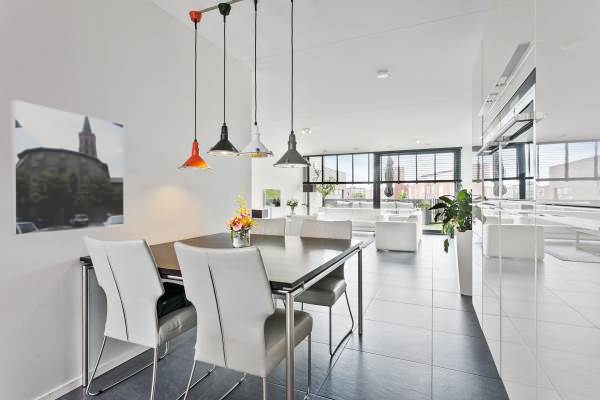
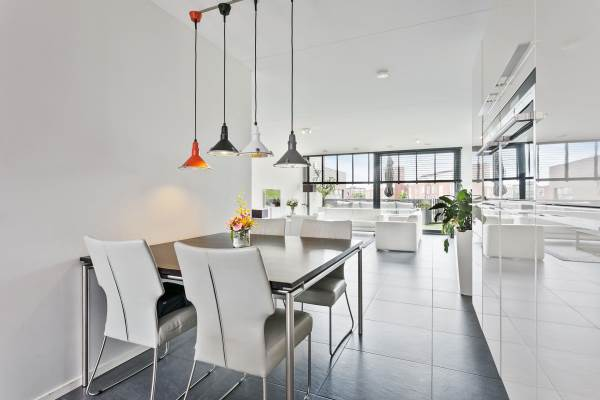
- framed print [10,98,125,236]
